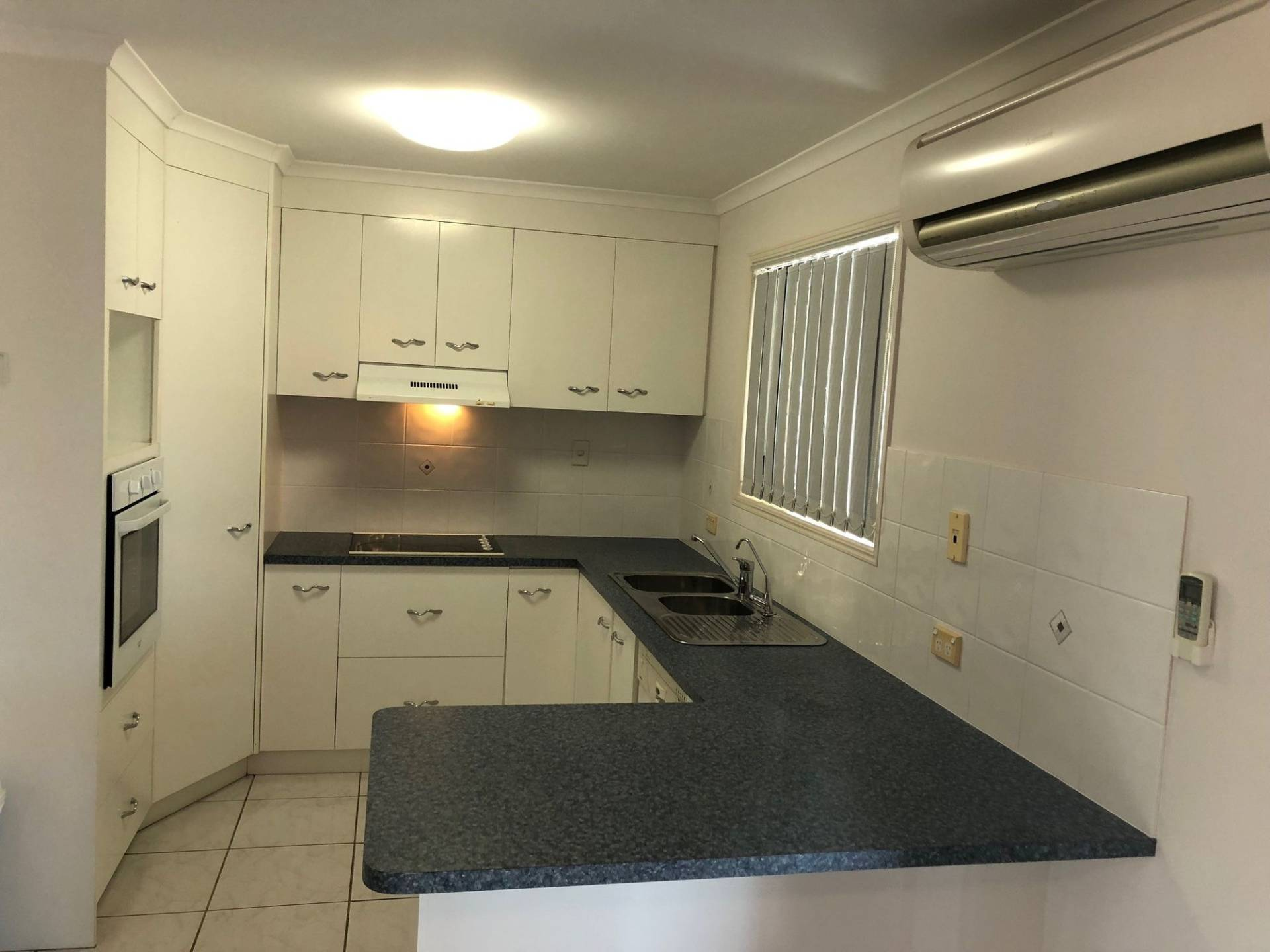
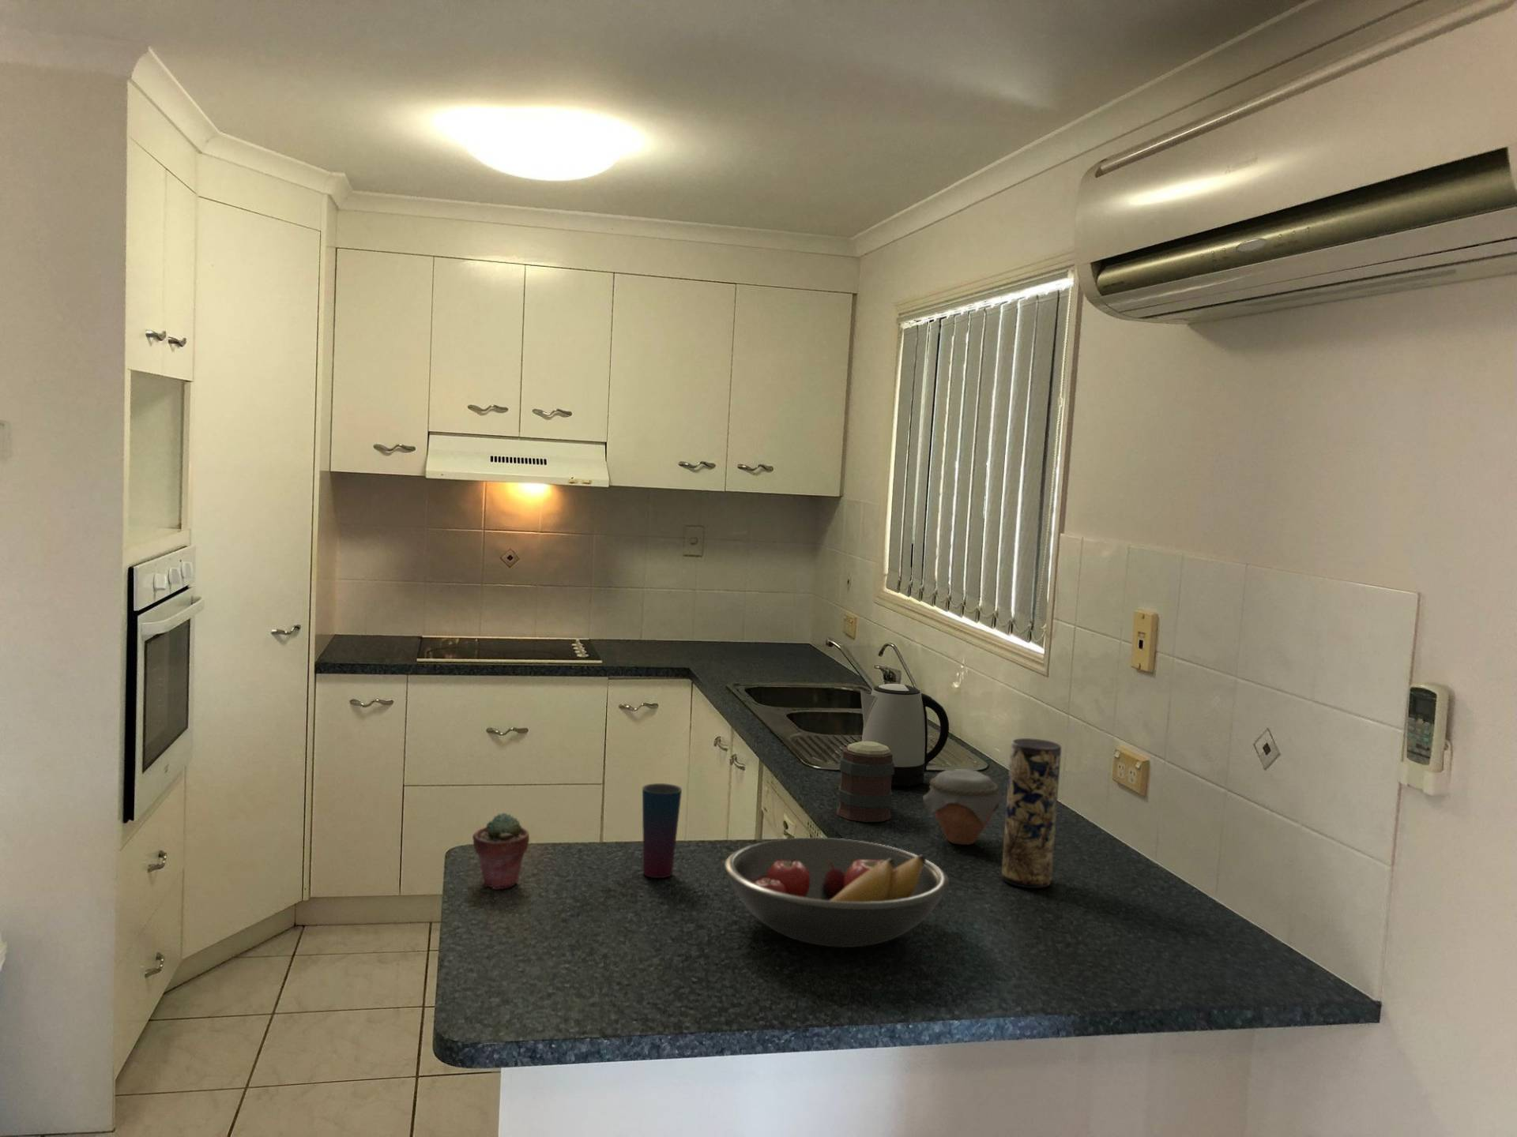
+ mug [836,740,895,823]
+ fruit bowl [723,837,951,948]
+ cup [641,782,683,879]
+ jar [922,768,1005,846]
+ vase [1001,737,1062,889]
+ kettle [860,683,950,786]
+ potted succulent [472,812,530,890]
